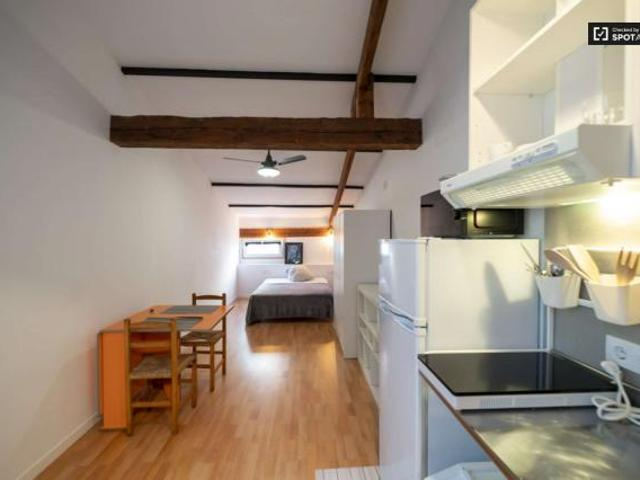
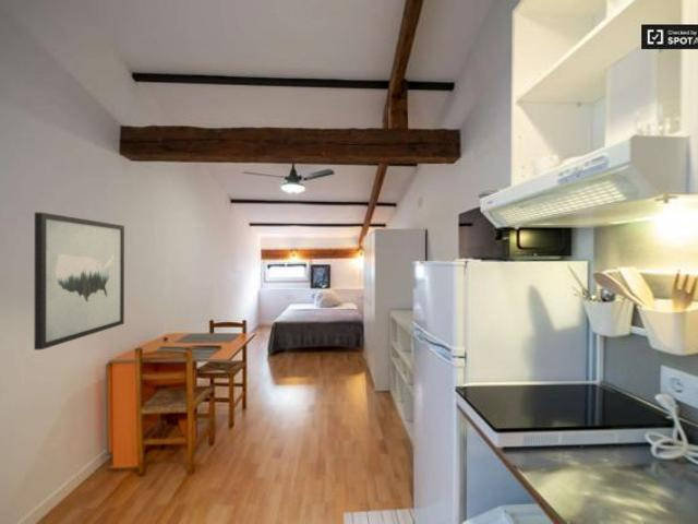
+ wall art [33,211,125,350]
